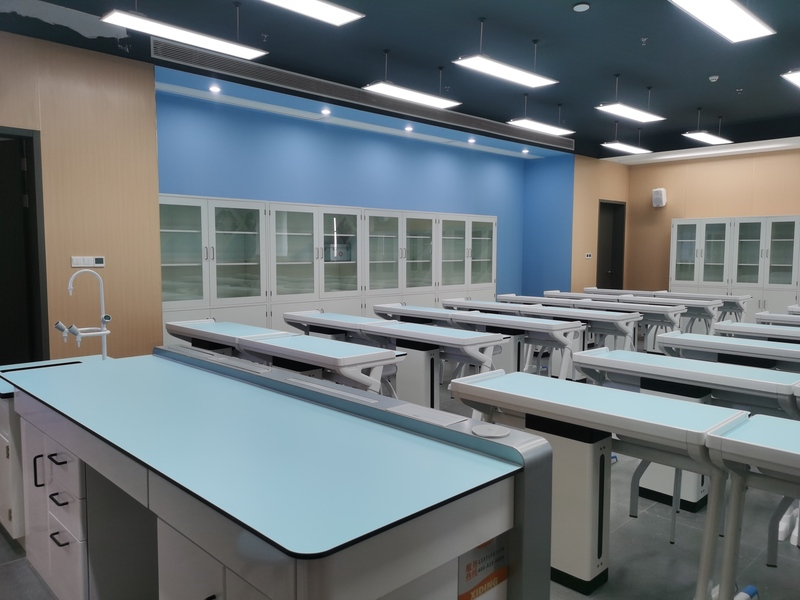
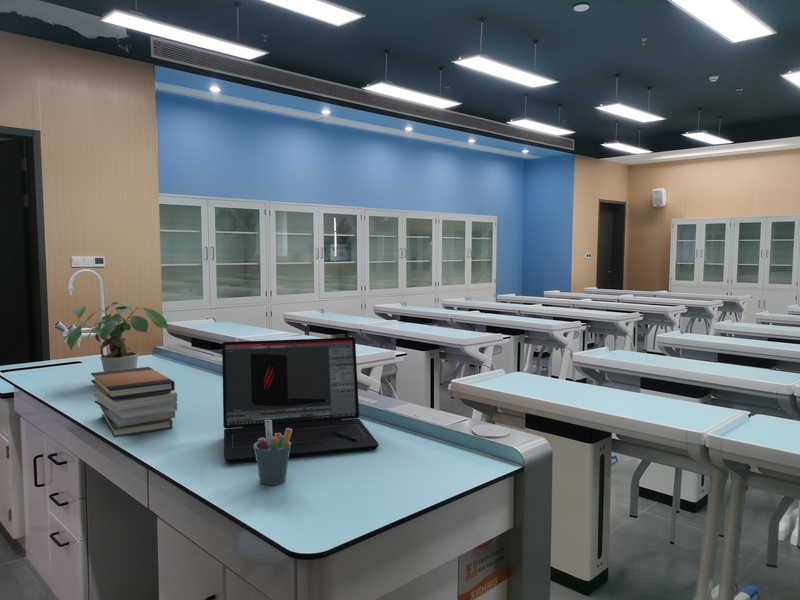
+ potted plant [63,301,169,372]
+ pen holder [254,420,292,486]
+ laptop [221,336,380,465]
+ book stack [90,366,178,438]
